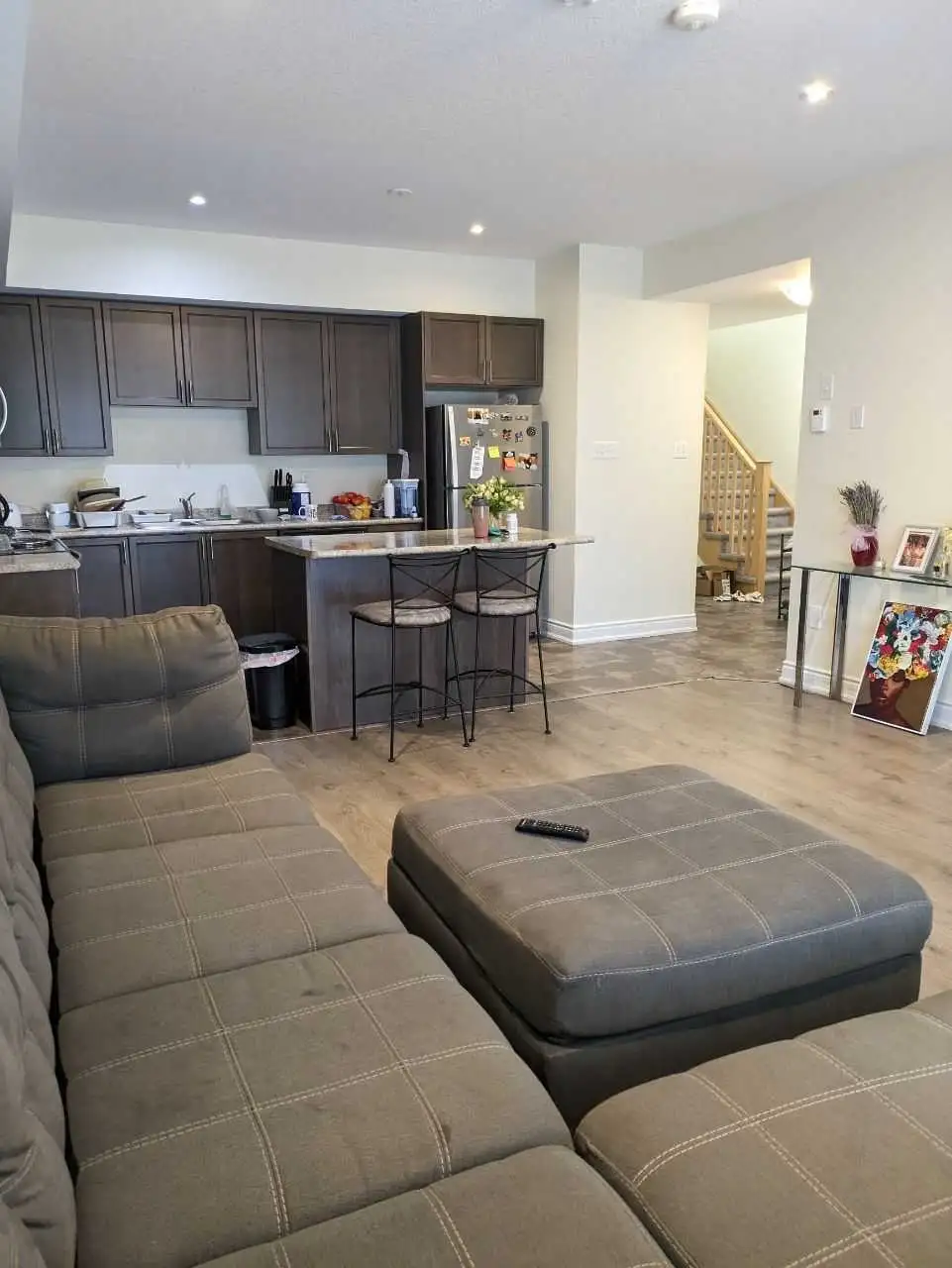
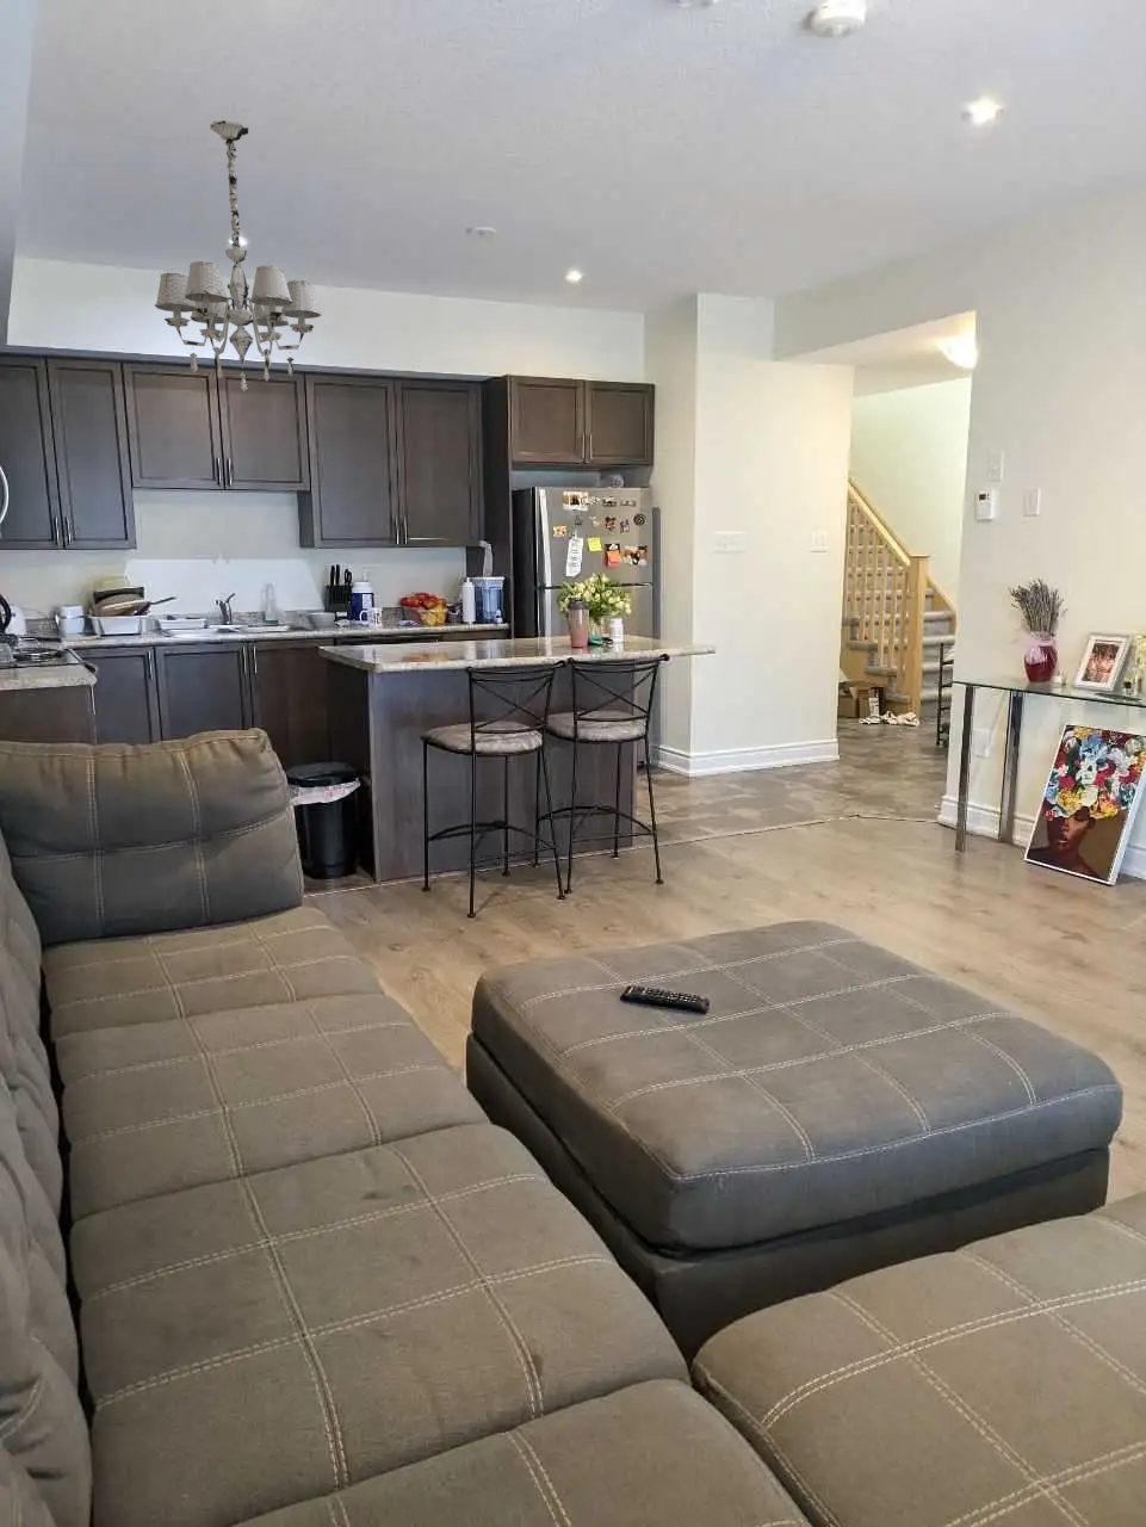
+ chandelier [154,119,323,394]
